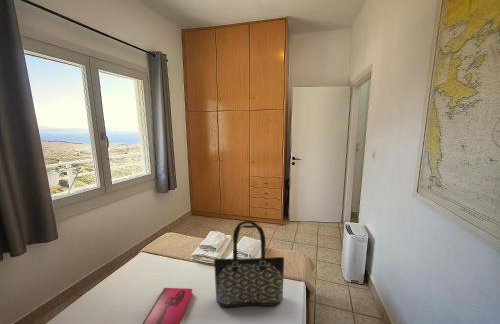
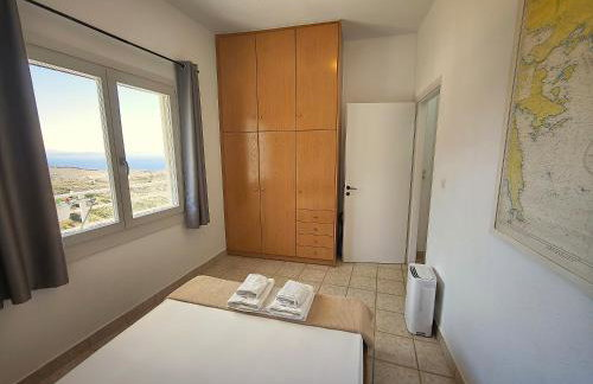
- hardback book [141,287,194,324]
- tote bag [213,220,285,308]
